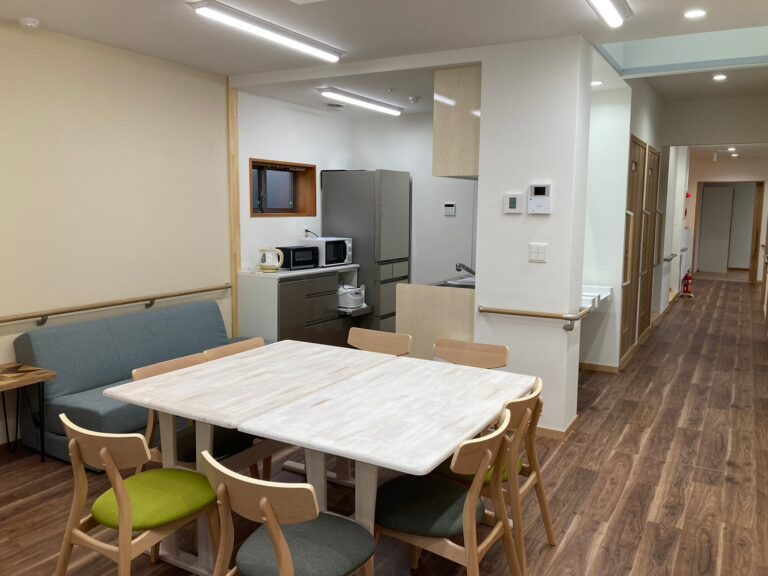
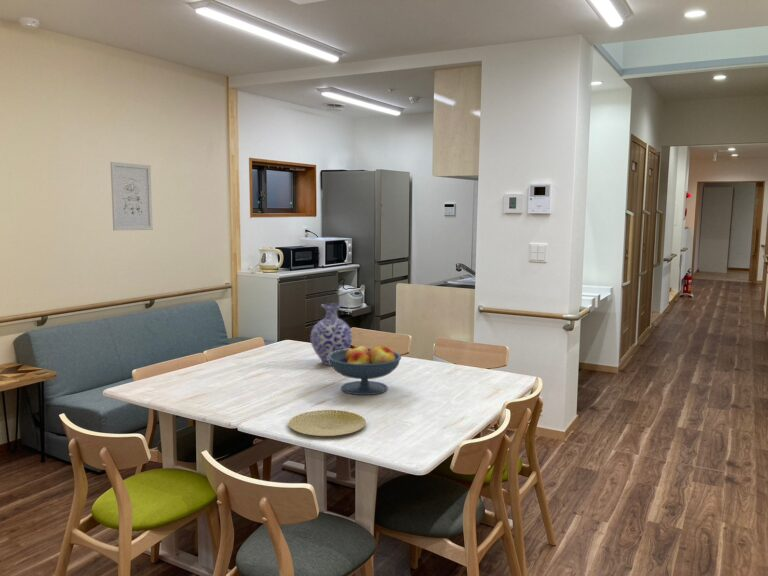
+ fruit bowl [328,344,402,396]
+ wall art [109,161,154,232]
+ vase [309,303,354,366]
+ plate [288,409,367,437]
